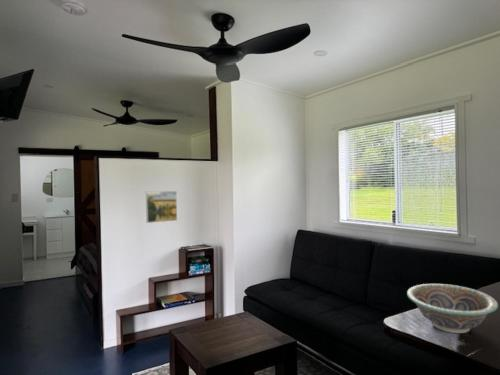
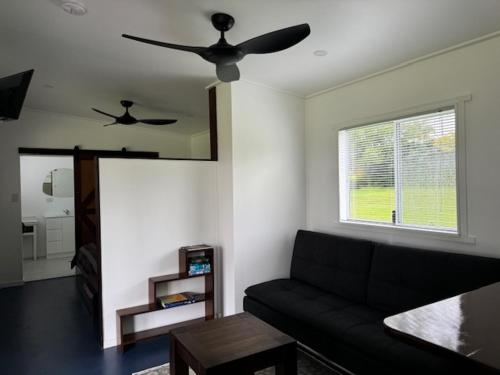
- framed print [145,190,178,224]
- decorative bowl [406,283,499,334]
